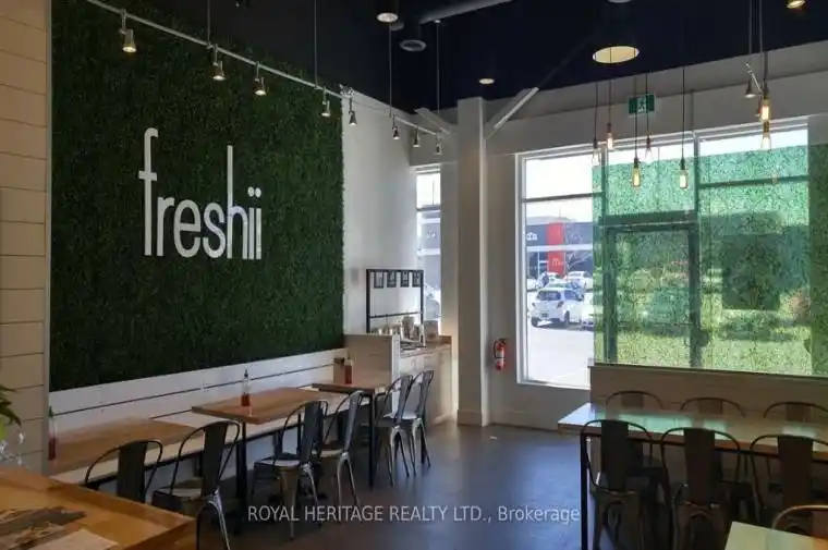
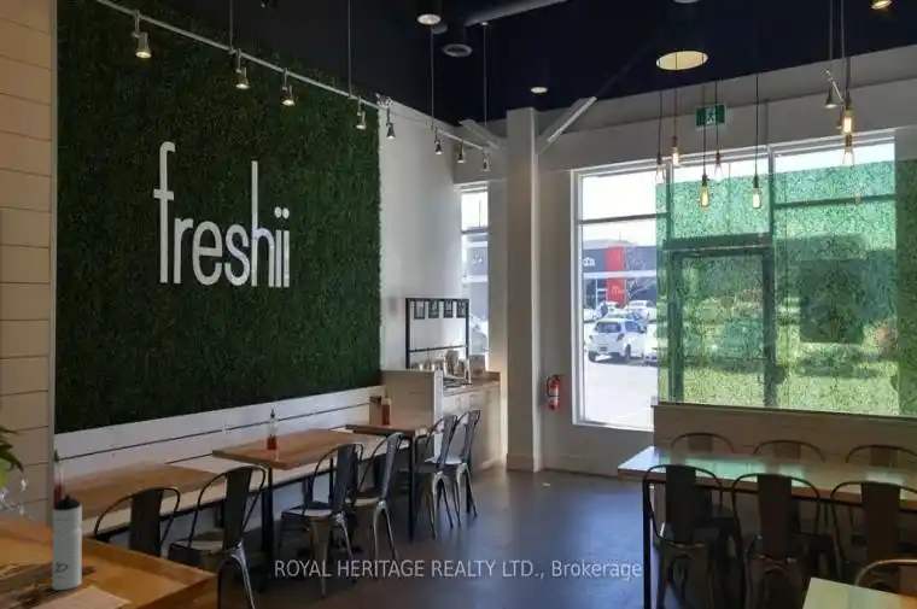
+ water bottle [51,493,83,591]
